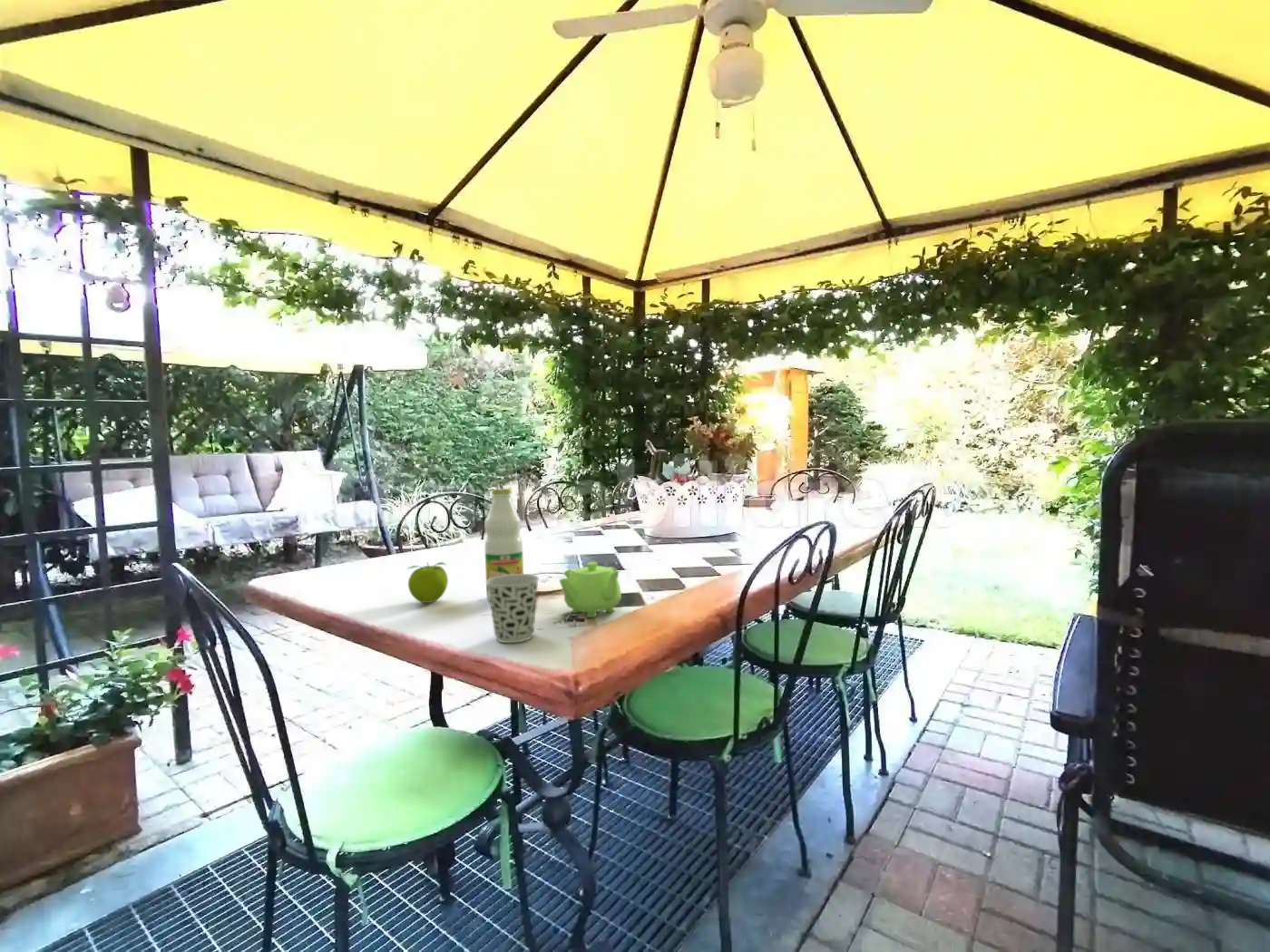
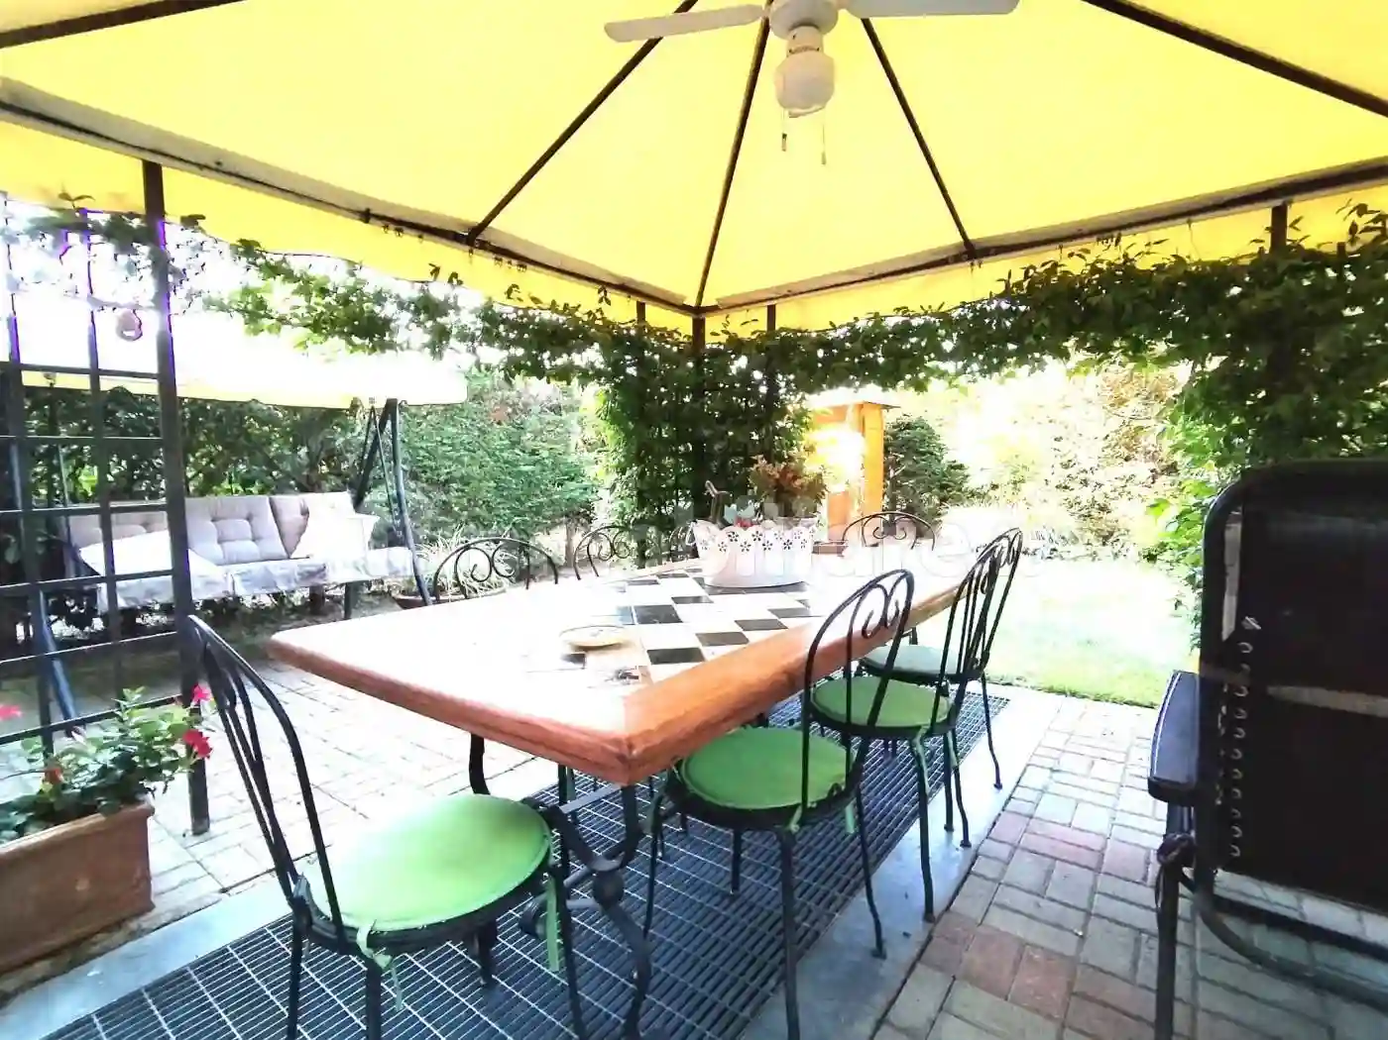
- teapot [559,561,622,618]
- cup [484,573,540,644]
- bottle [484,488,524,601]
- fruit [407,561,449,604]
